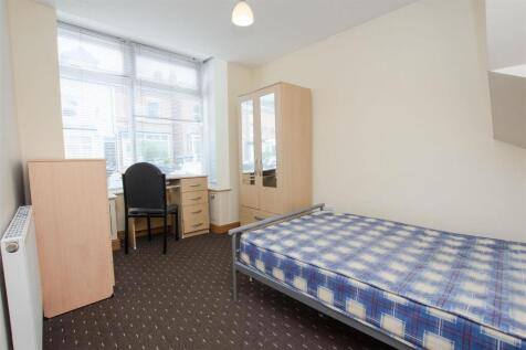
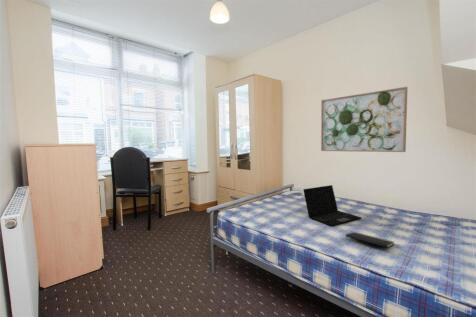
+ wall art [320,86,409,153]
+ notepad [345,231,395,254]
+ laptop [302,184,362,227]
